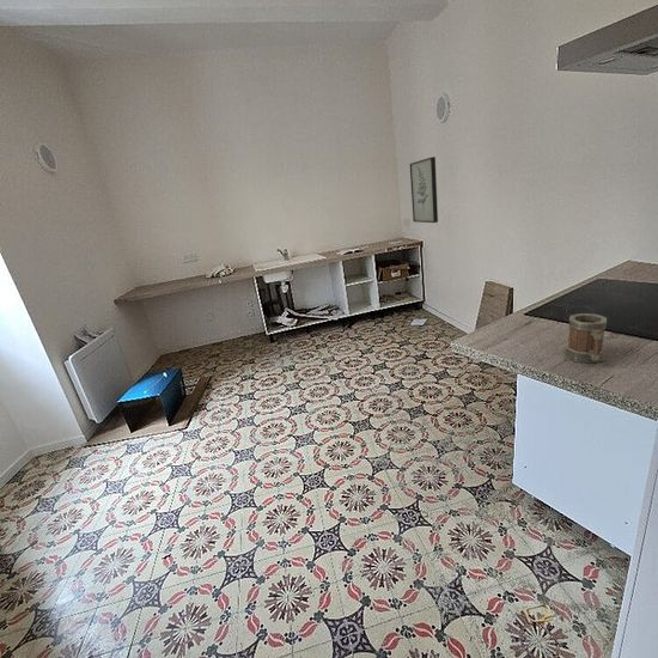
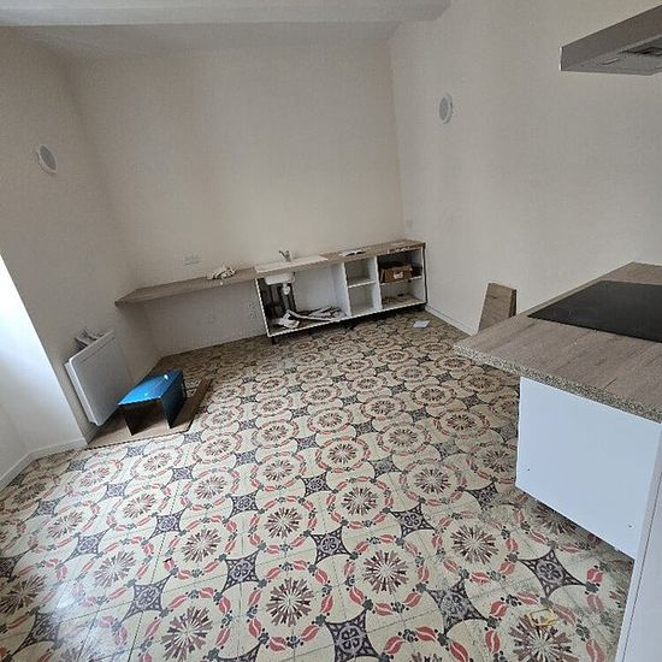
- mug [563,312,608,364]
- wall art [409,156,439,224]
